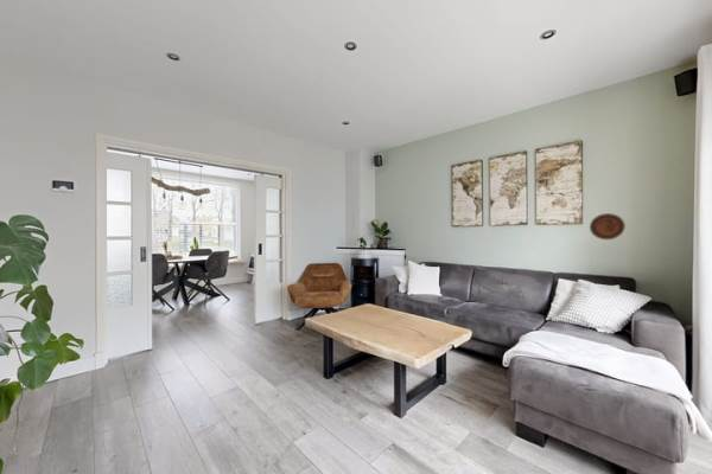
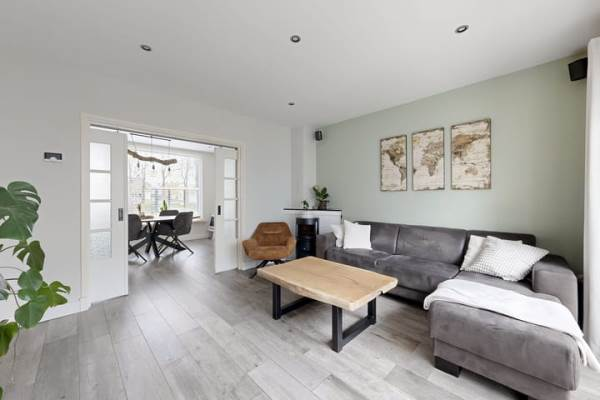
- decorative plate [589,212,627,241]
